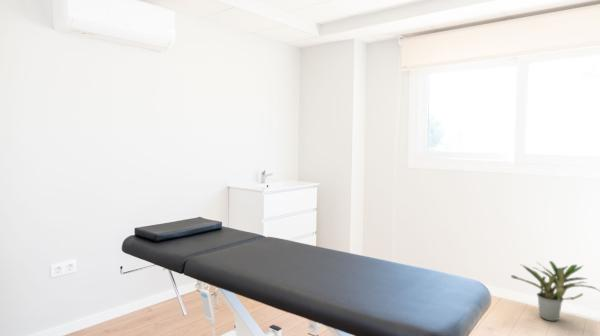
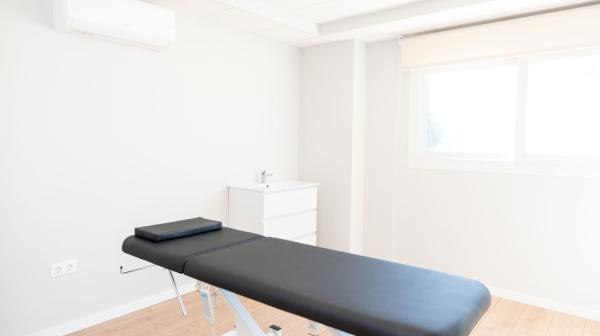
- potted plant [510,260,600,322]
